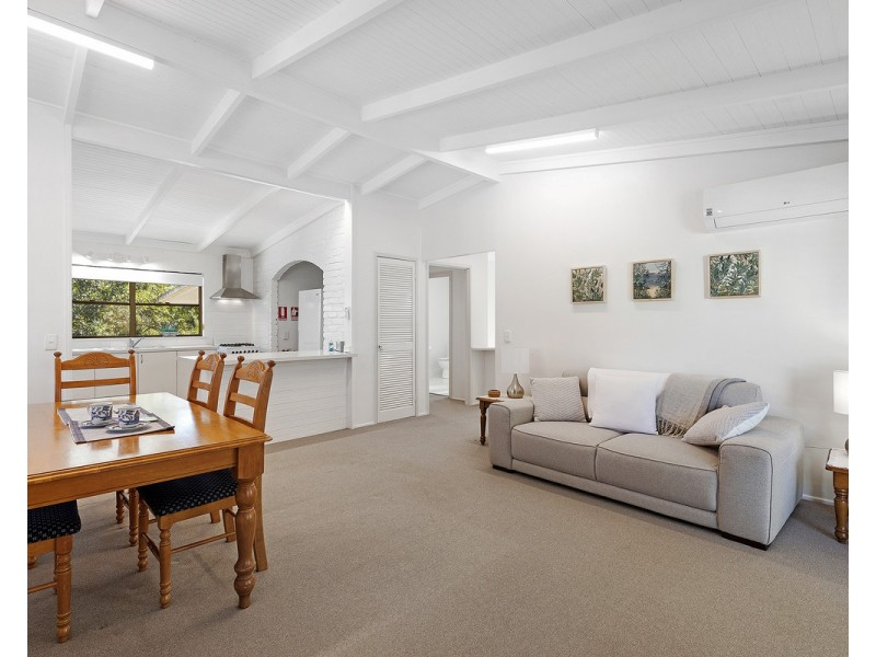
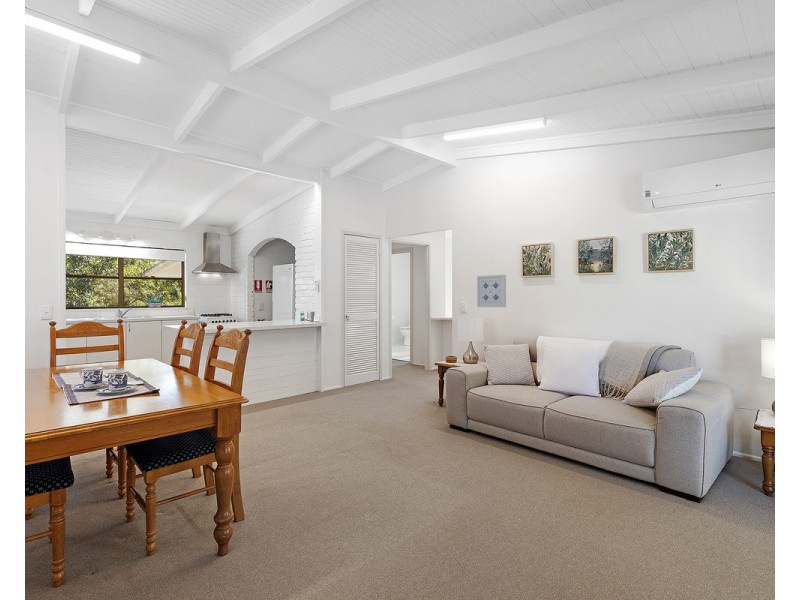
+ wall art [476,274,507,308]
